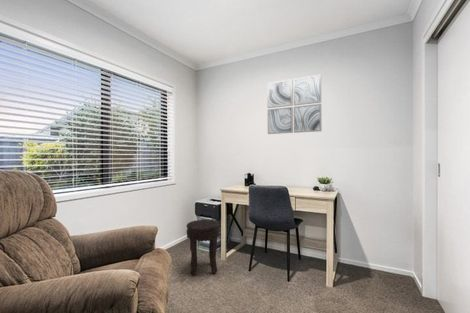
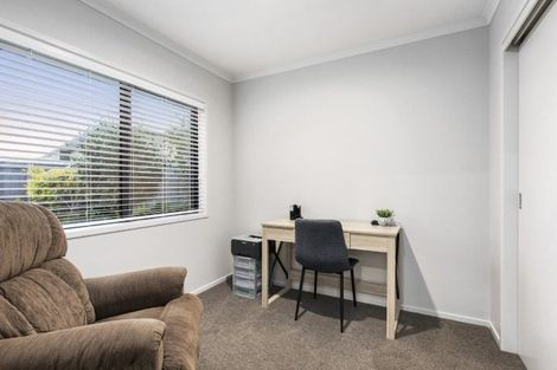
- side table [186,219,220,277]
- wall art [266,74,323,135]
